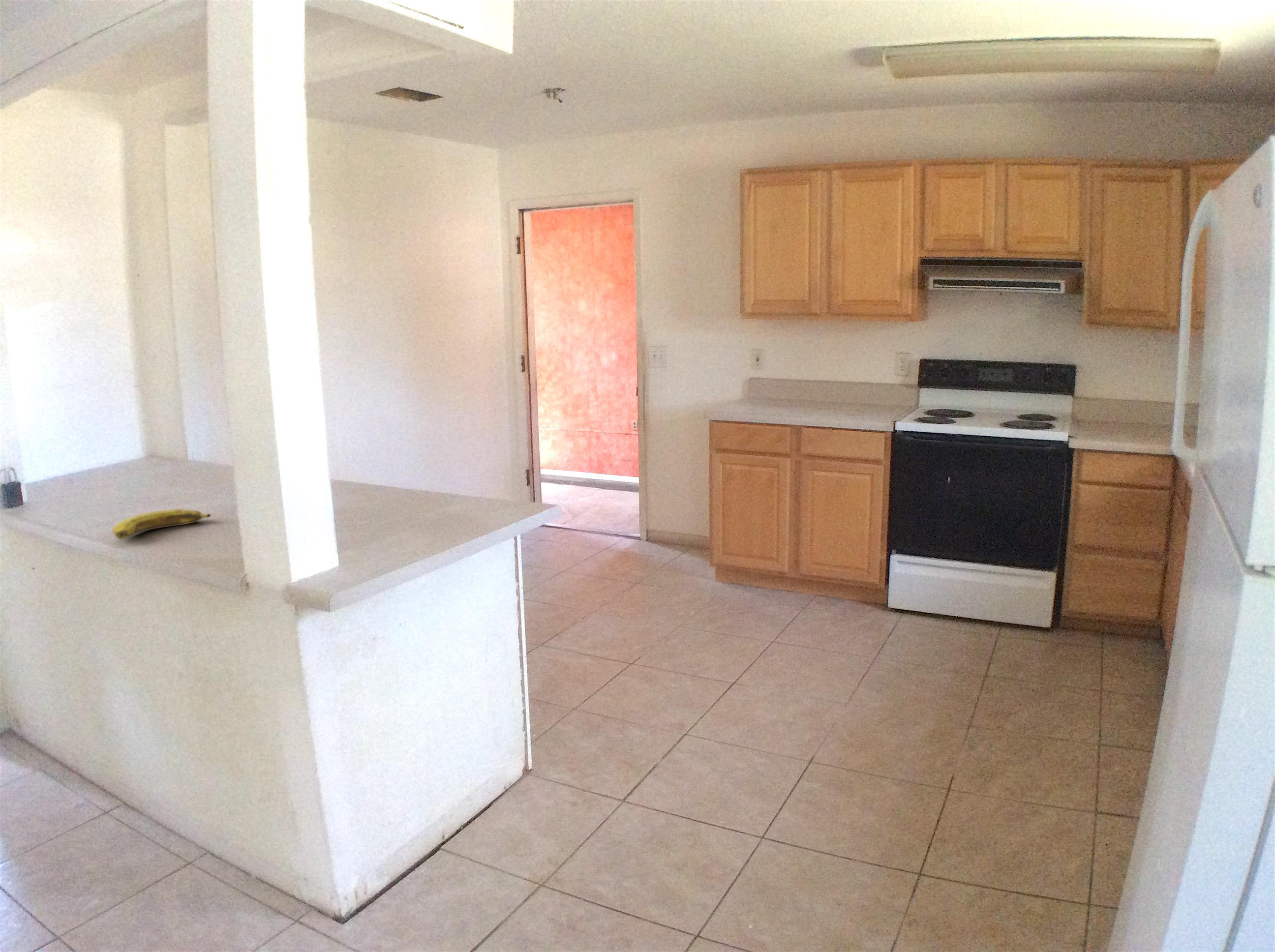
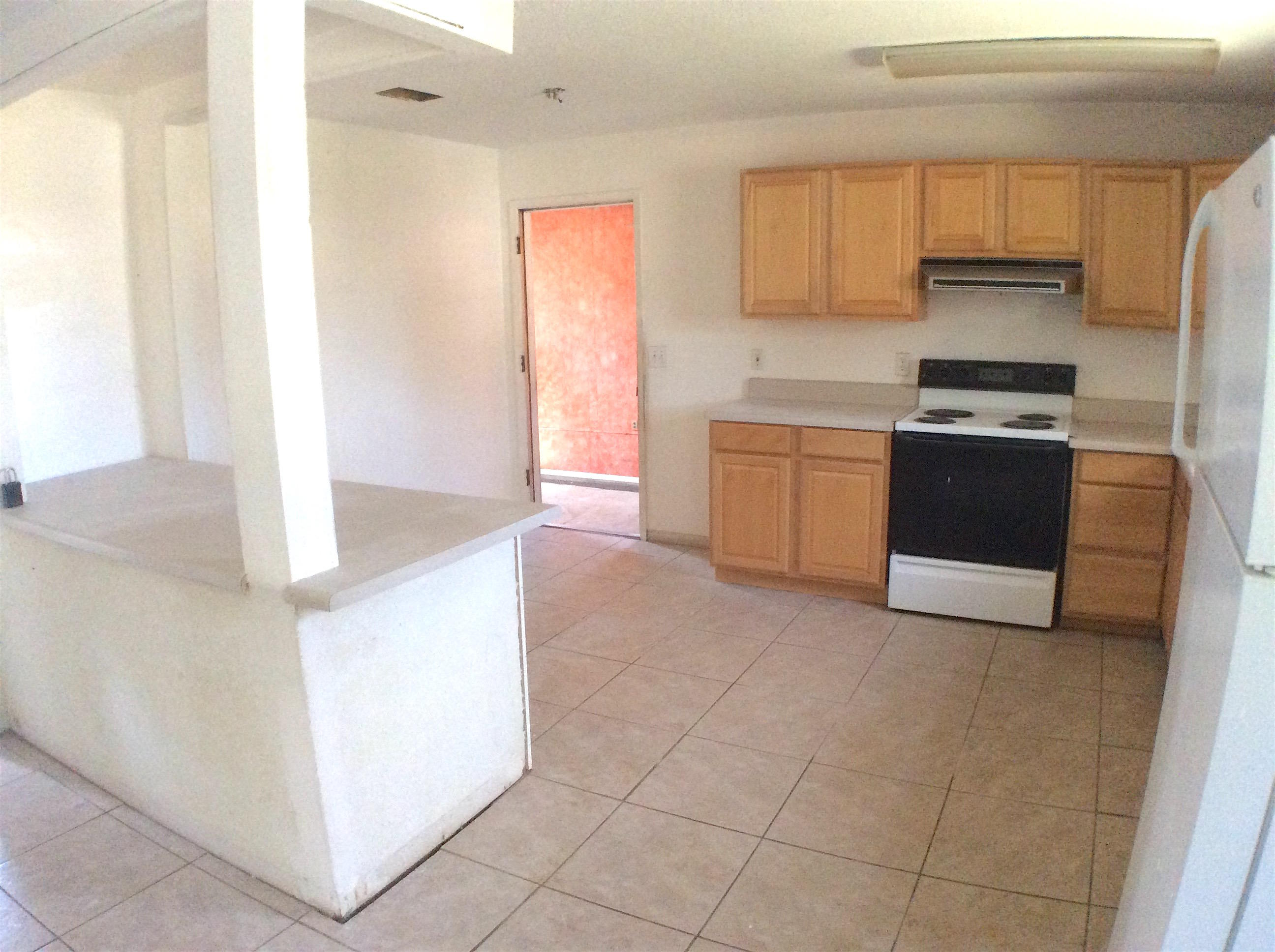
- banana [112,508,212,540]
